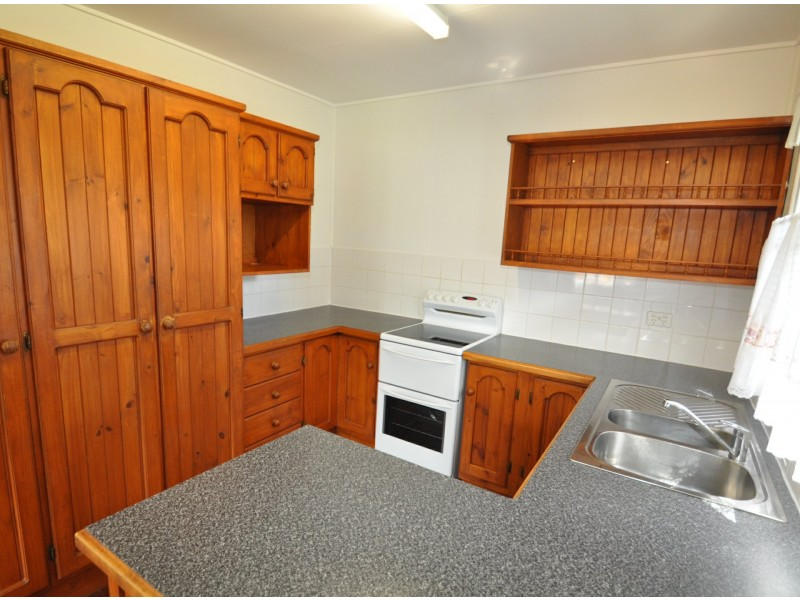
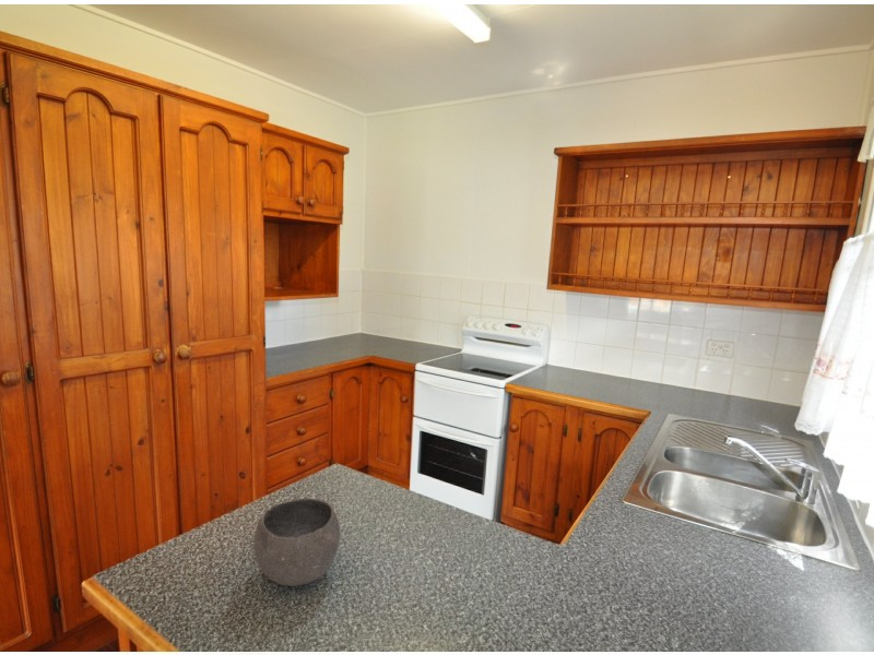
+ ceramic bowl [252,497,341,587]
